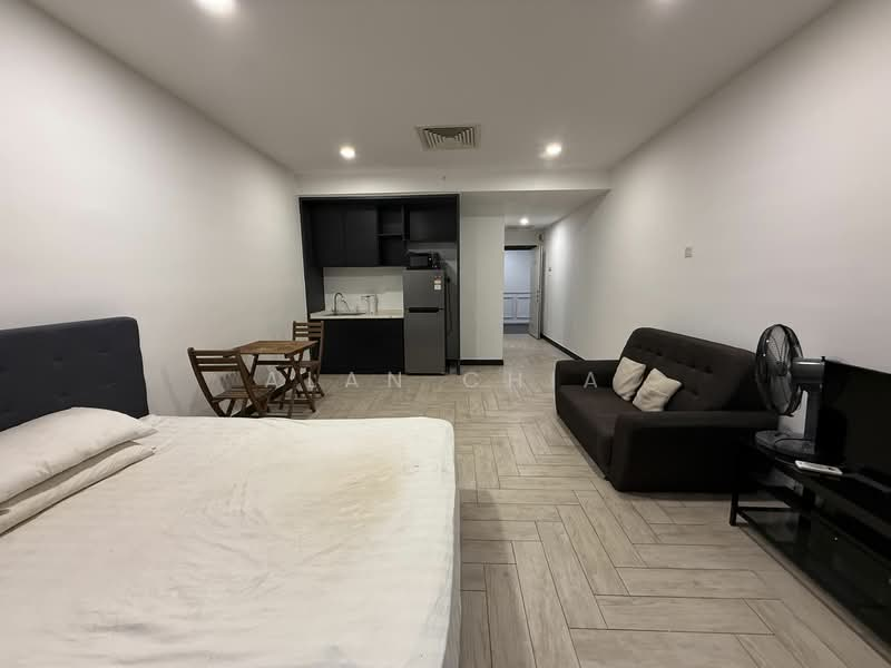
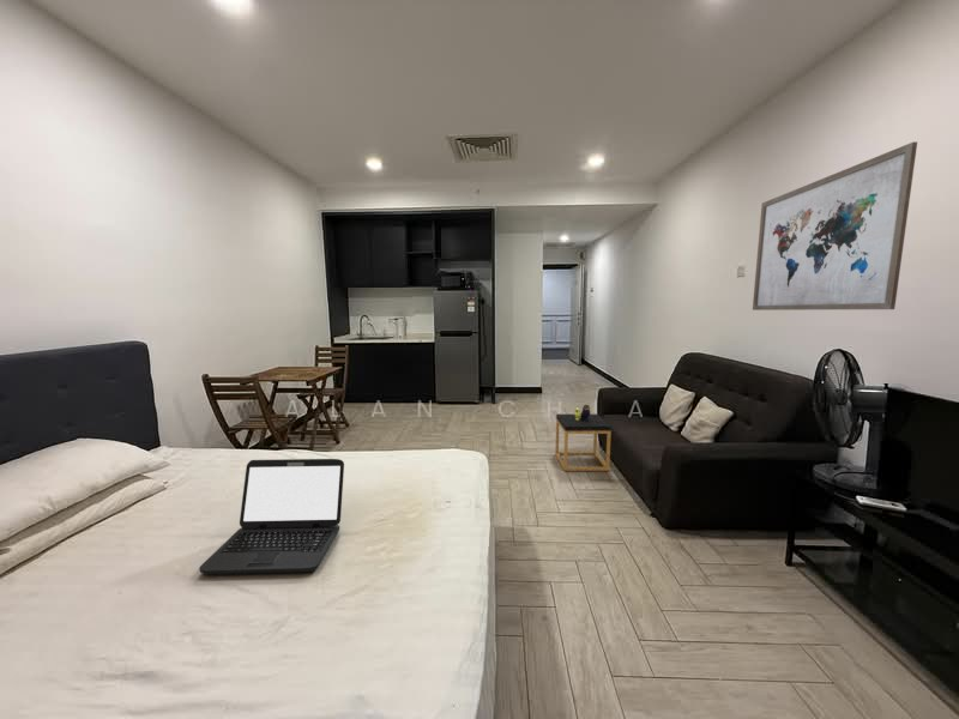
+ laptop [198,458,345,576]
+ wall art [752,140,918,312]
+ side table [554,404,613,472]
